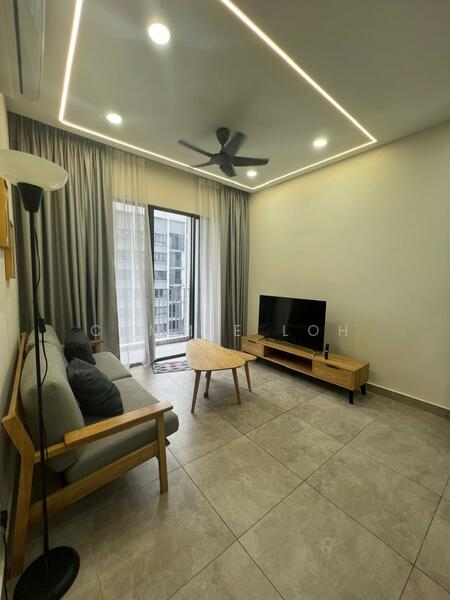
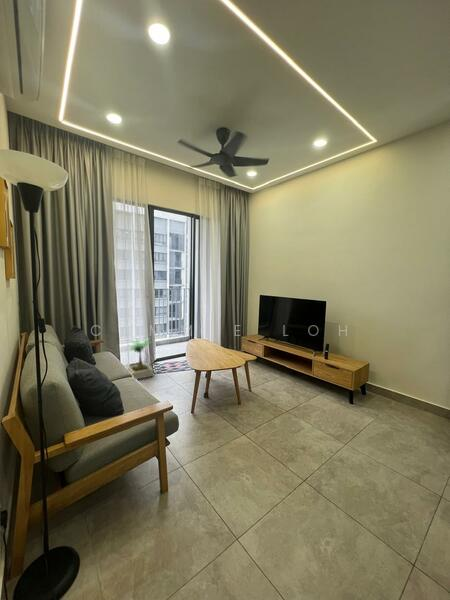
+ potted plant [127,337,154,380]
